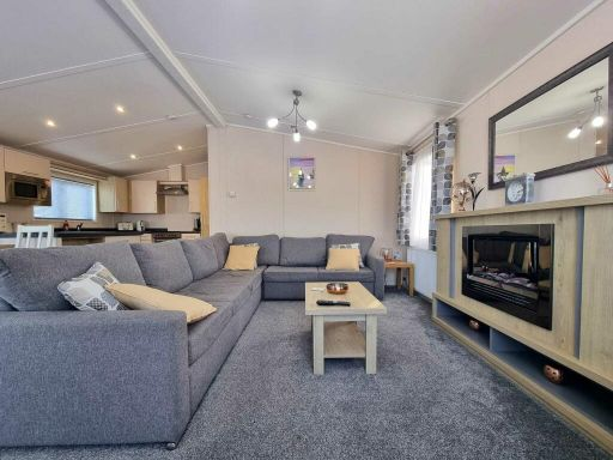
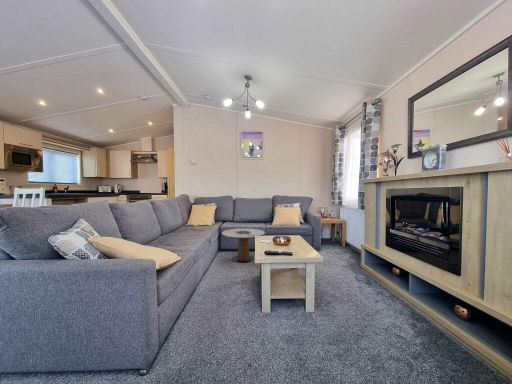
+ side table [221,227,266,264]
